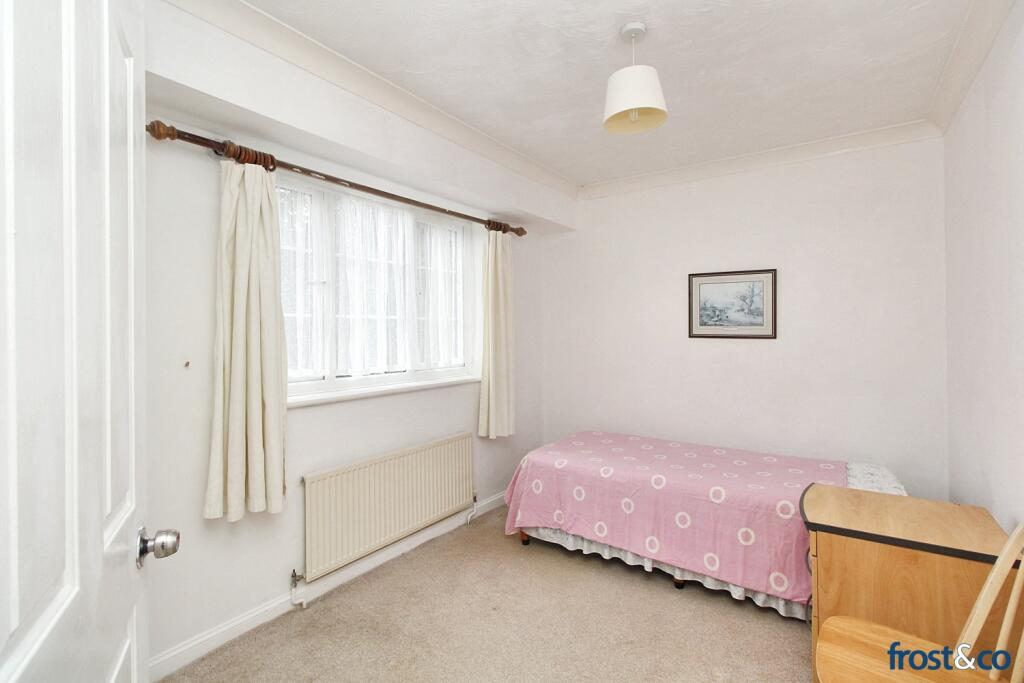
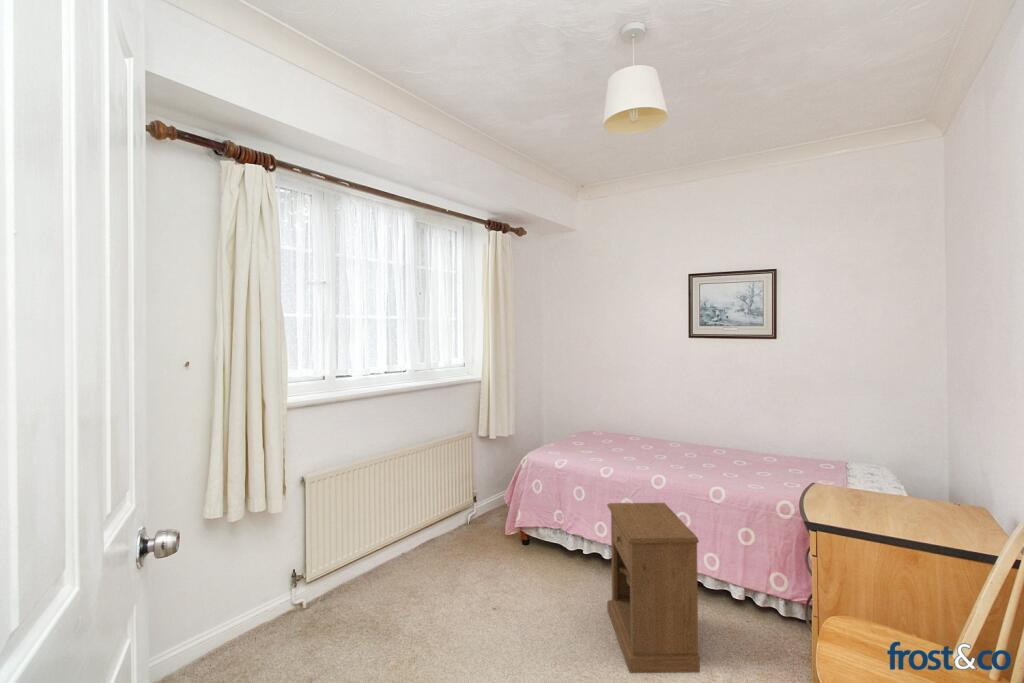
+ nightstand [606,502,701,674]
